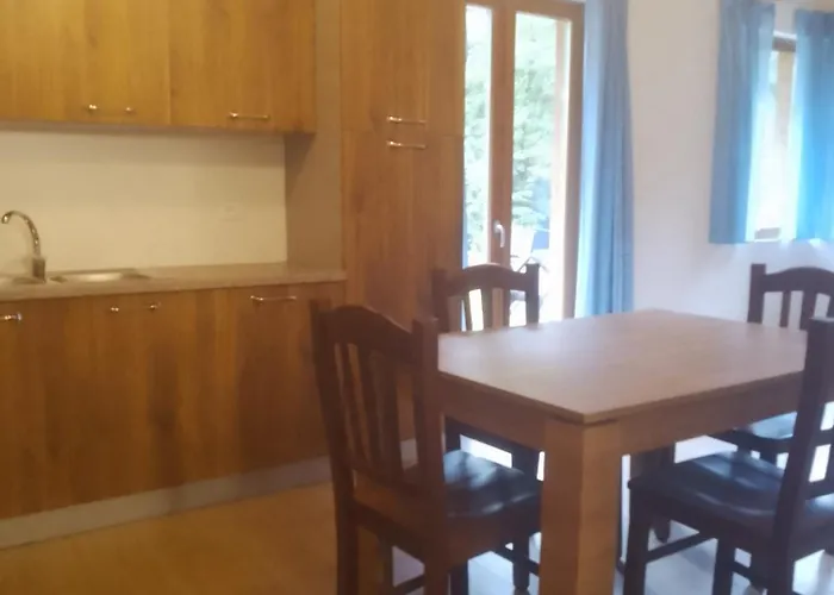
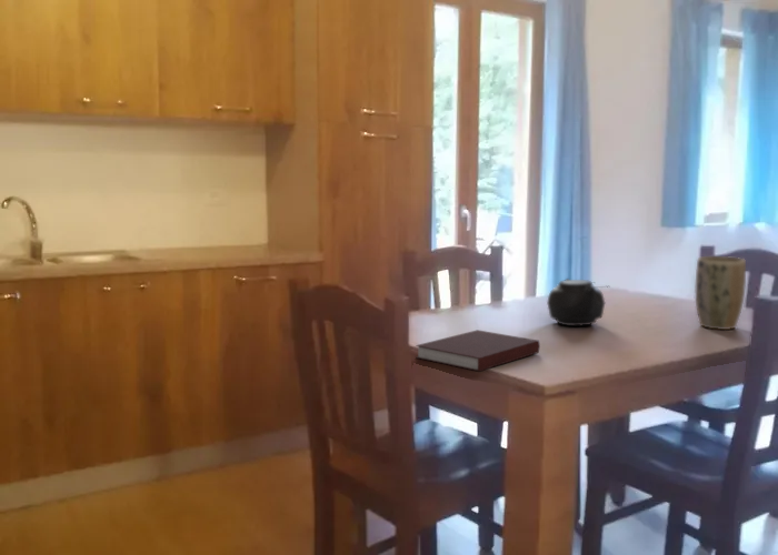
+ notebook [415,329,541,373]
+ teapot [546,278,610,327]
+ plant pot [695,255,747,331]
